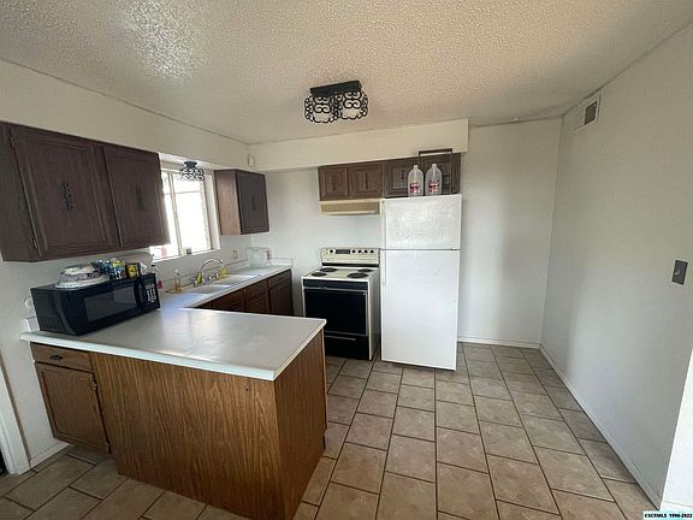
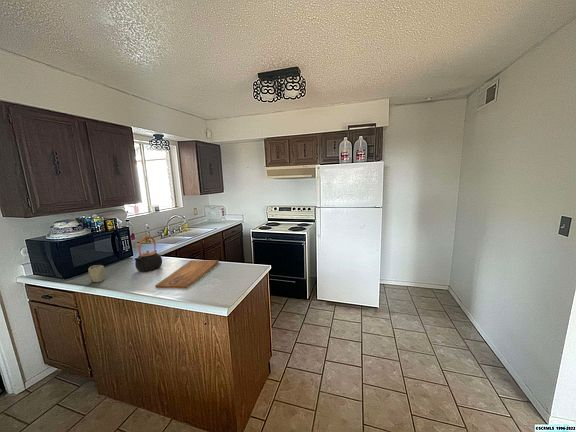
+ cup [87,264,106,283]
+ teapot [134,235,163,273]
+ cutting board [155,259,220,290]
